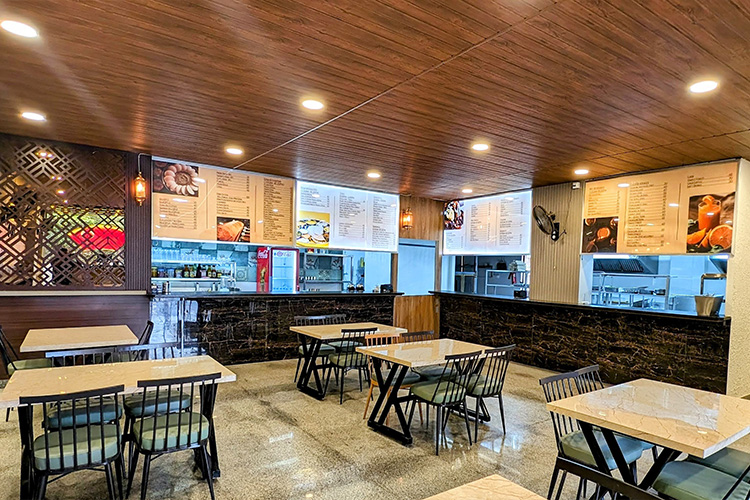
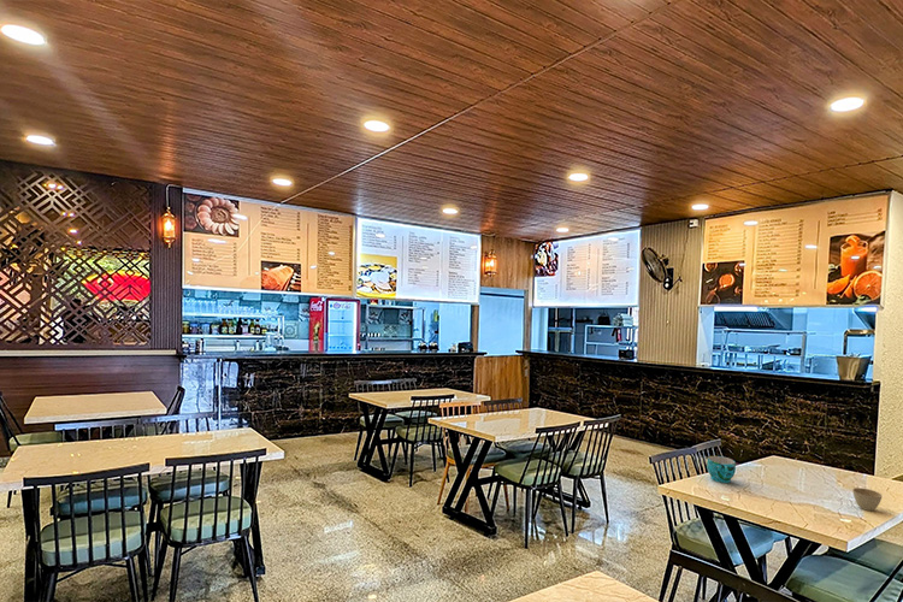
+ cup [706,455,737,484]
+ flower pot [851,486,884,512]
